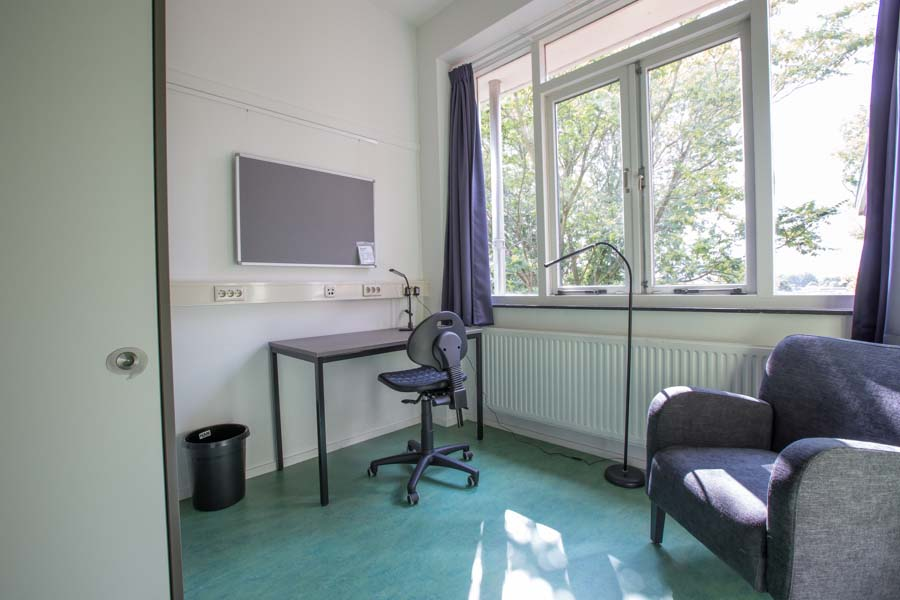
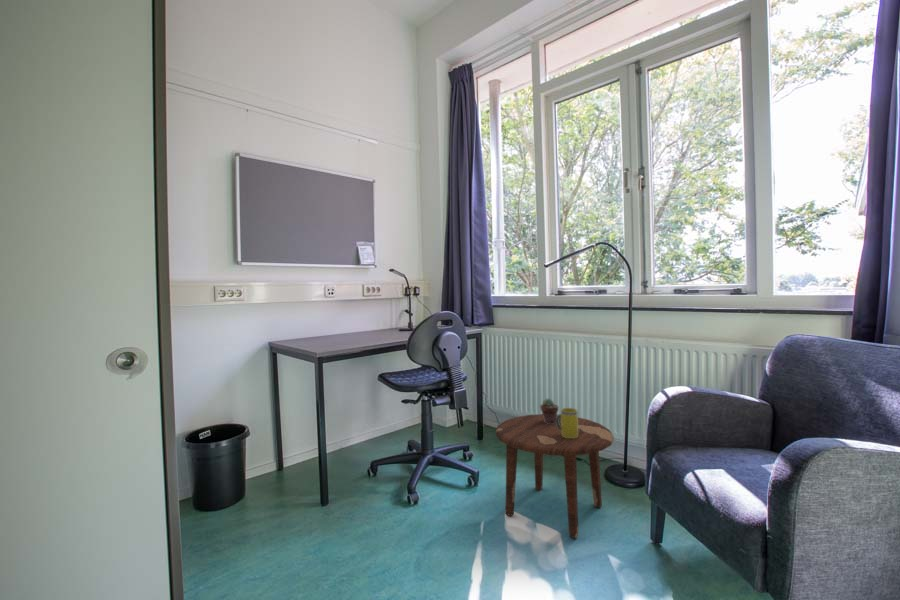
+ potted succulent [539,398,559,424]
+ side table [495,413,615,539]
+ mug [555,407,579,438]
